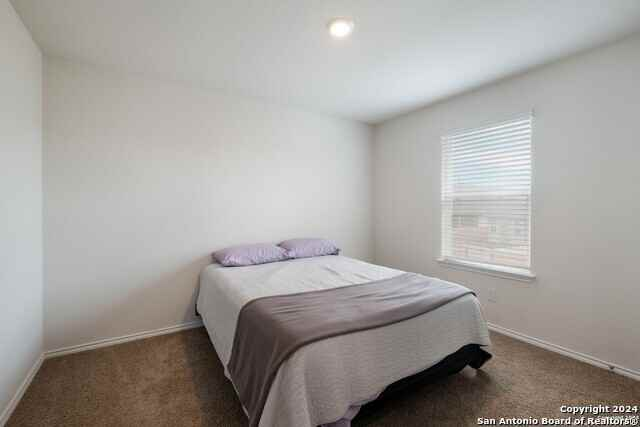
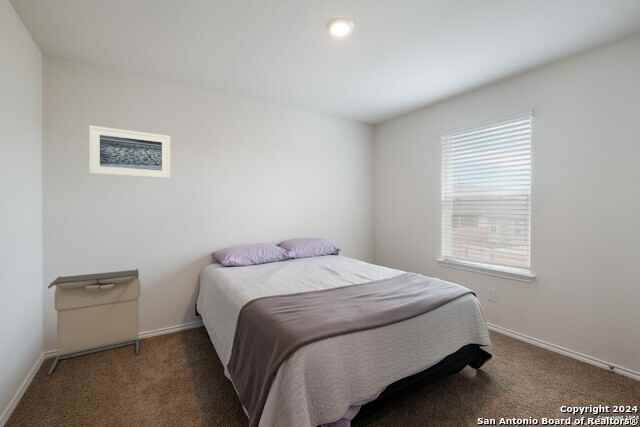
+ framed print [88,125,171,179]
+ laundry hamper [47,268,142,376]
